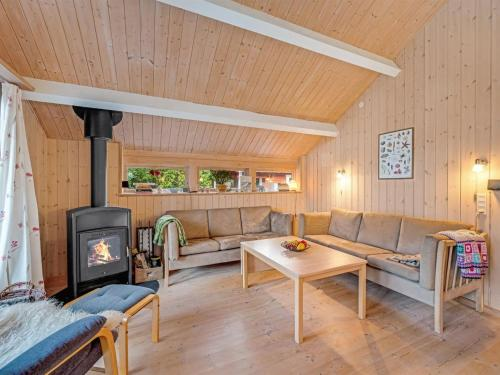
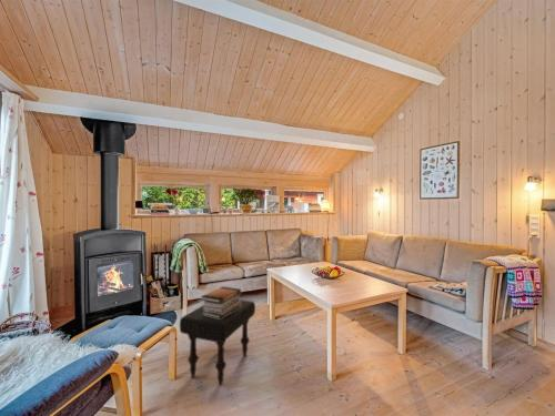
+ book stack [200,285,243,318]
+ ottoman [179,298,256,385]
